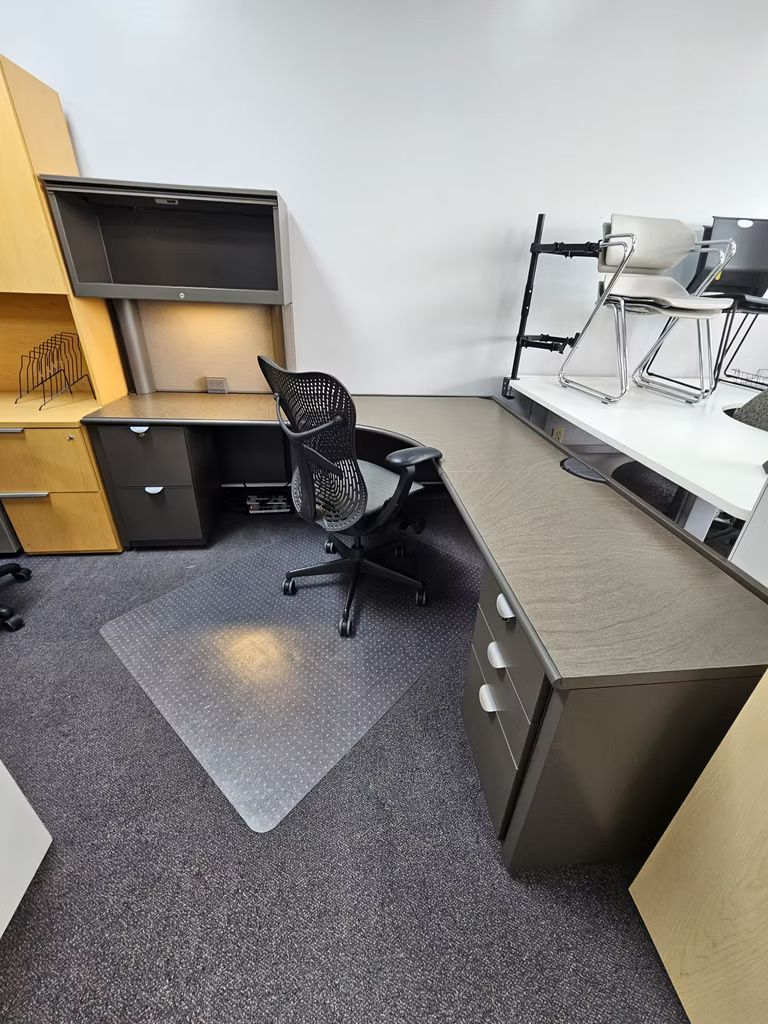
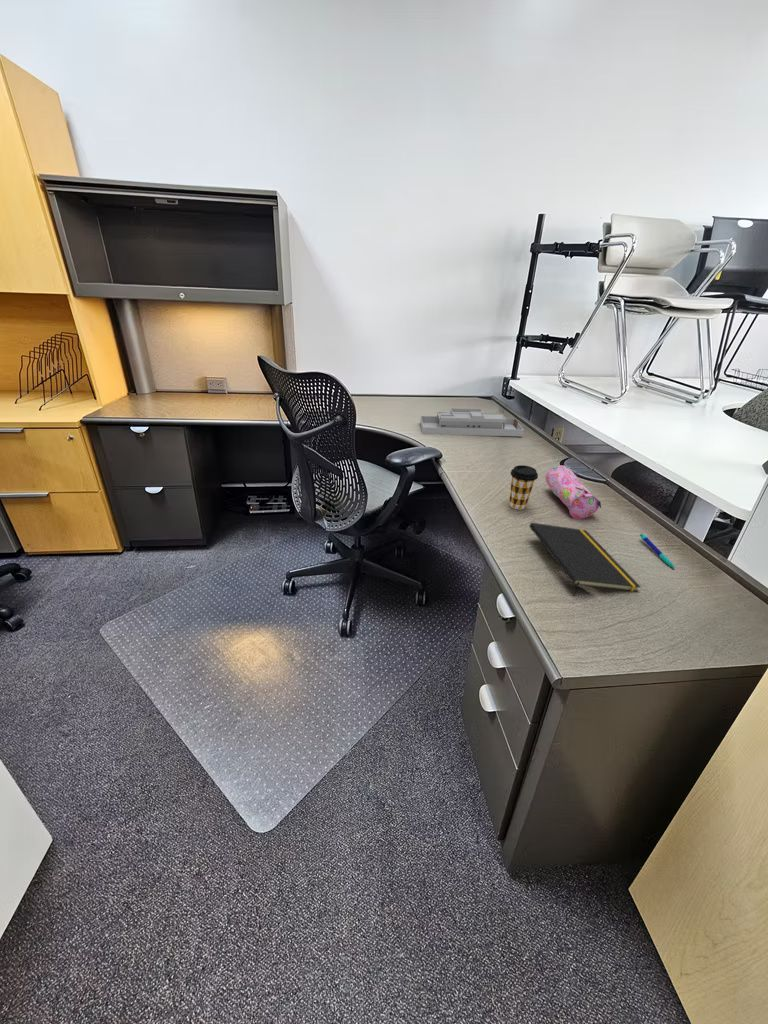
+ coffee cup [508,464,539,511]
+ desk organizer [419,407,525,438]
+ notepad [528,522,642,597]
+ pen [639,533,676,570]
+ pencil case [544,464,602,520]
